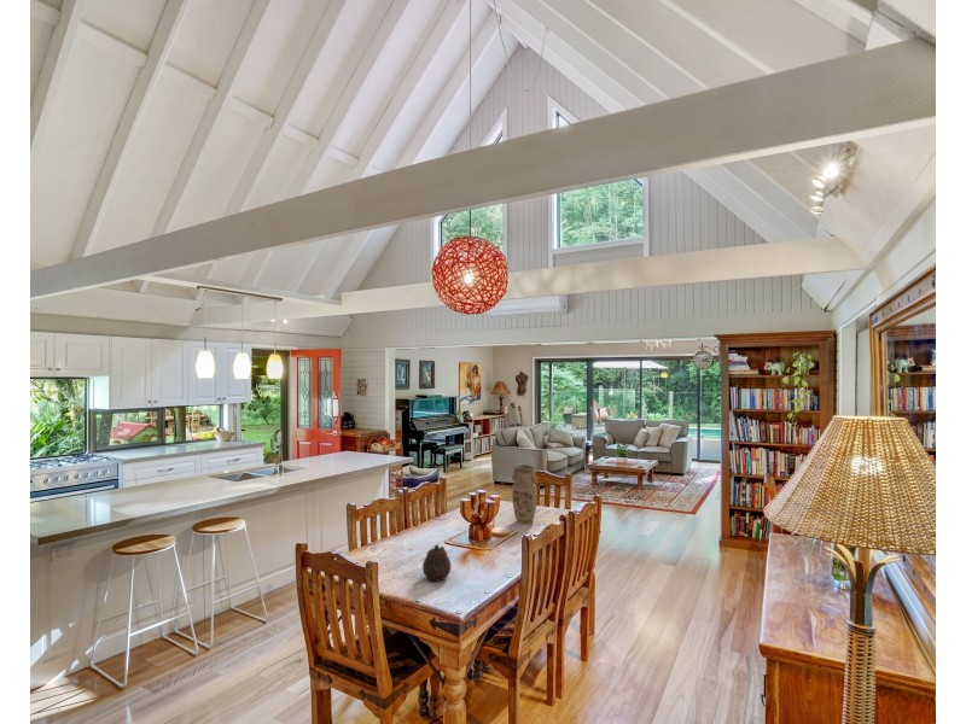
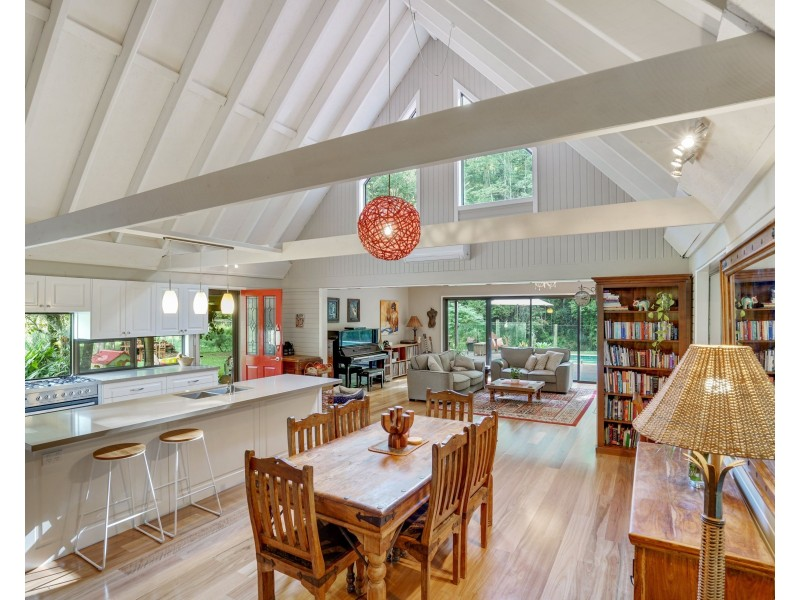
- teapot [421,543,453,583]
- vase [511,463,539,525]
